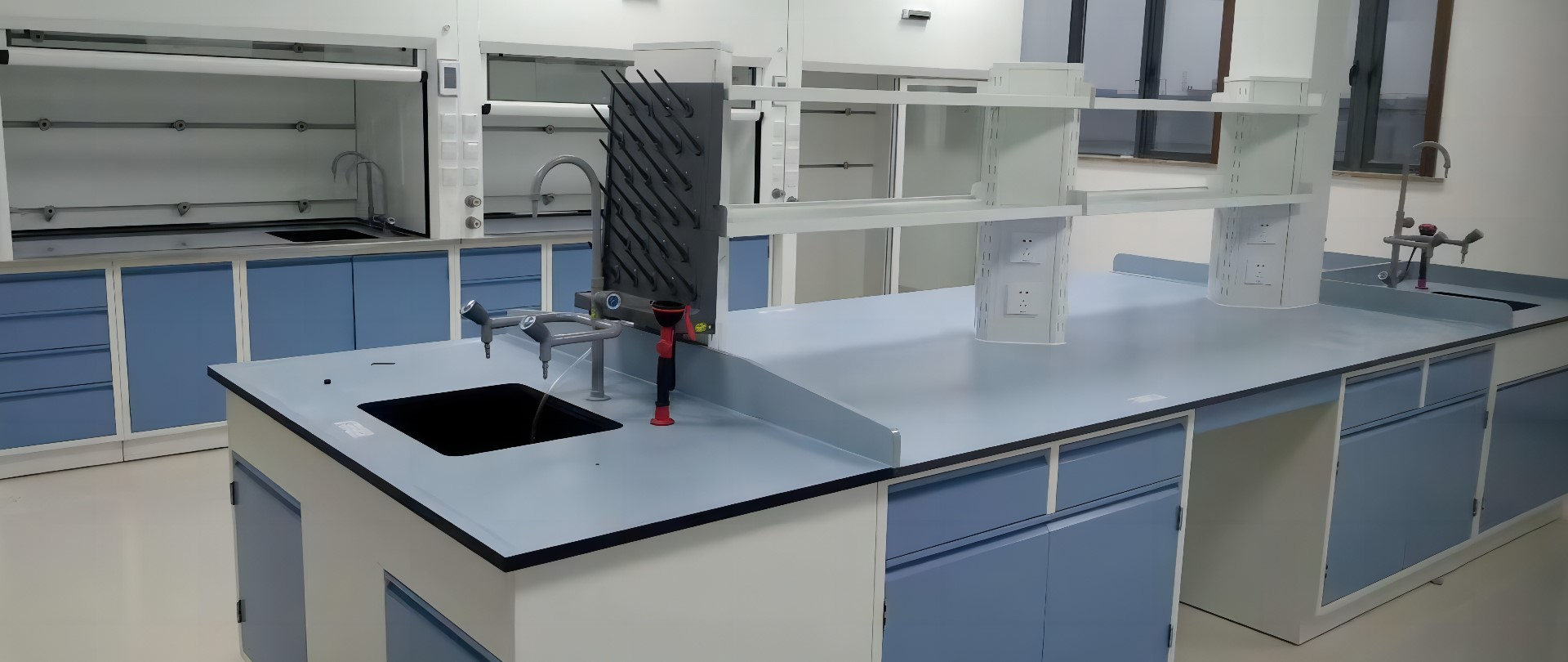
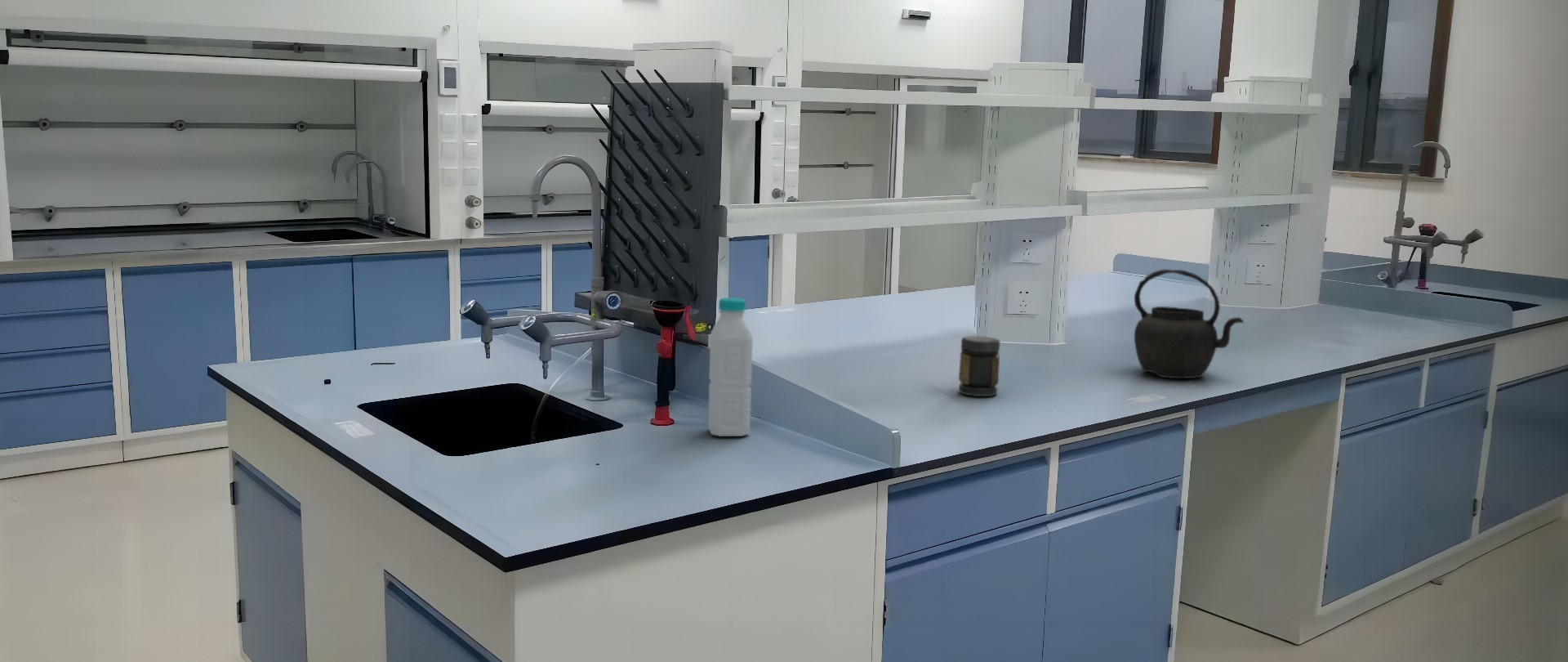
+ plastic bottle [707,297,754,437]
+ kettle [1134,268,1245,379]
+ jar [958,335,1001,397]
